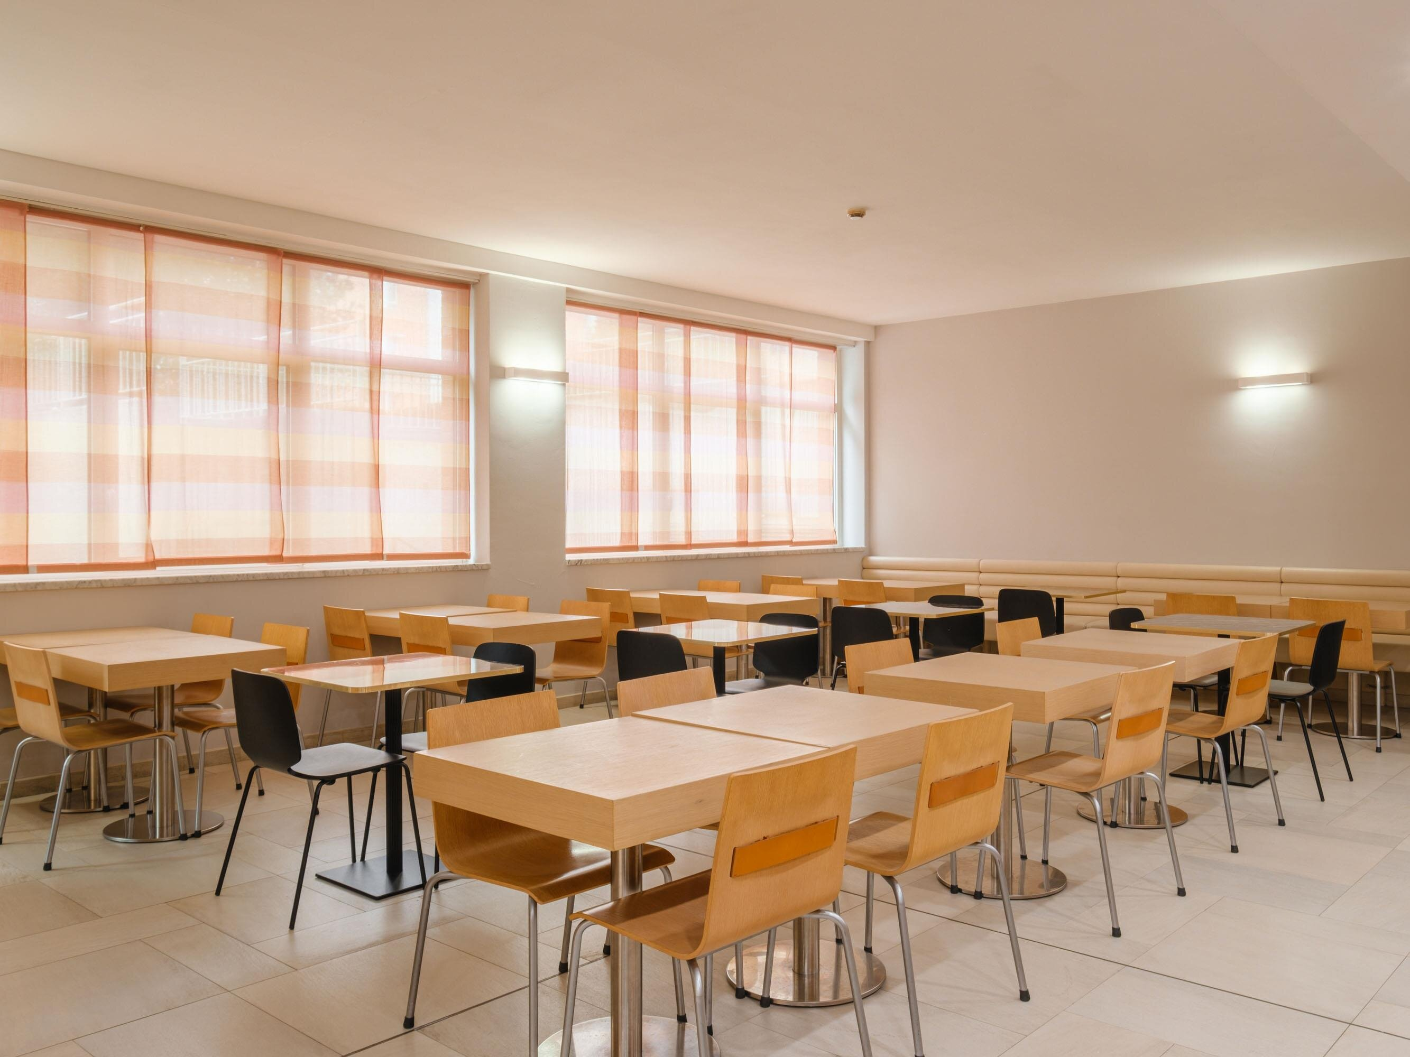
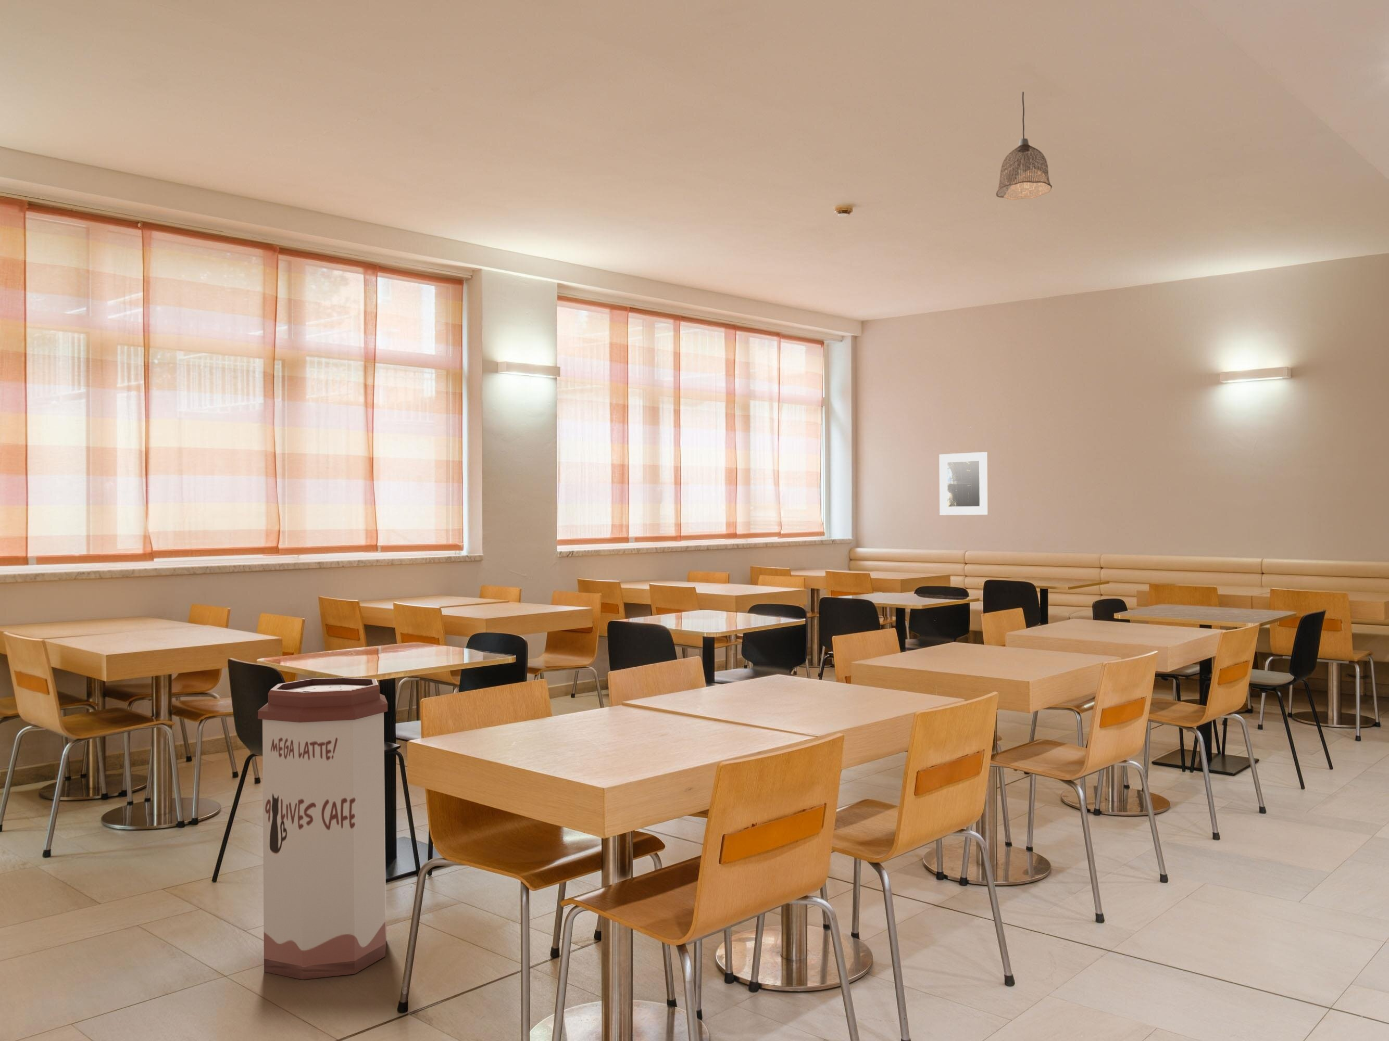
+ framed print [939,452,989,516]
+ pendant lamp [995,91,1052,200]
+ trash can [257,677,388,980]
